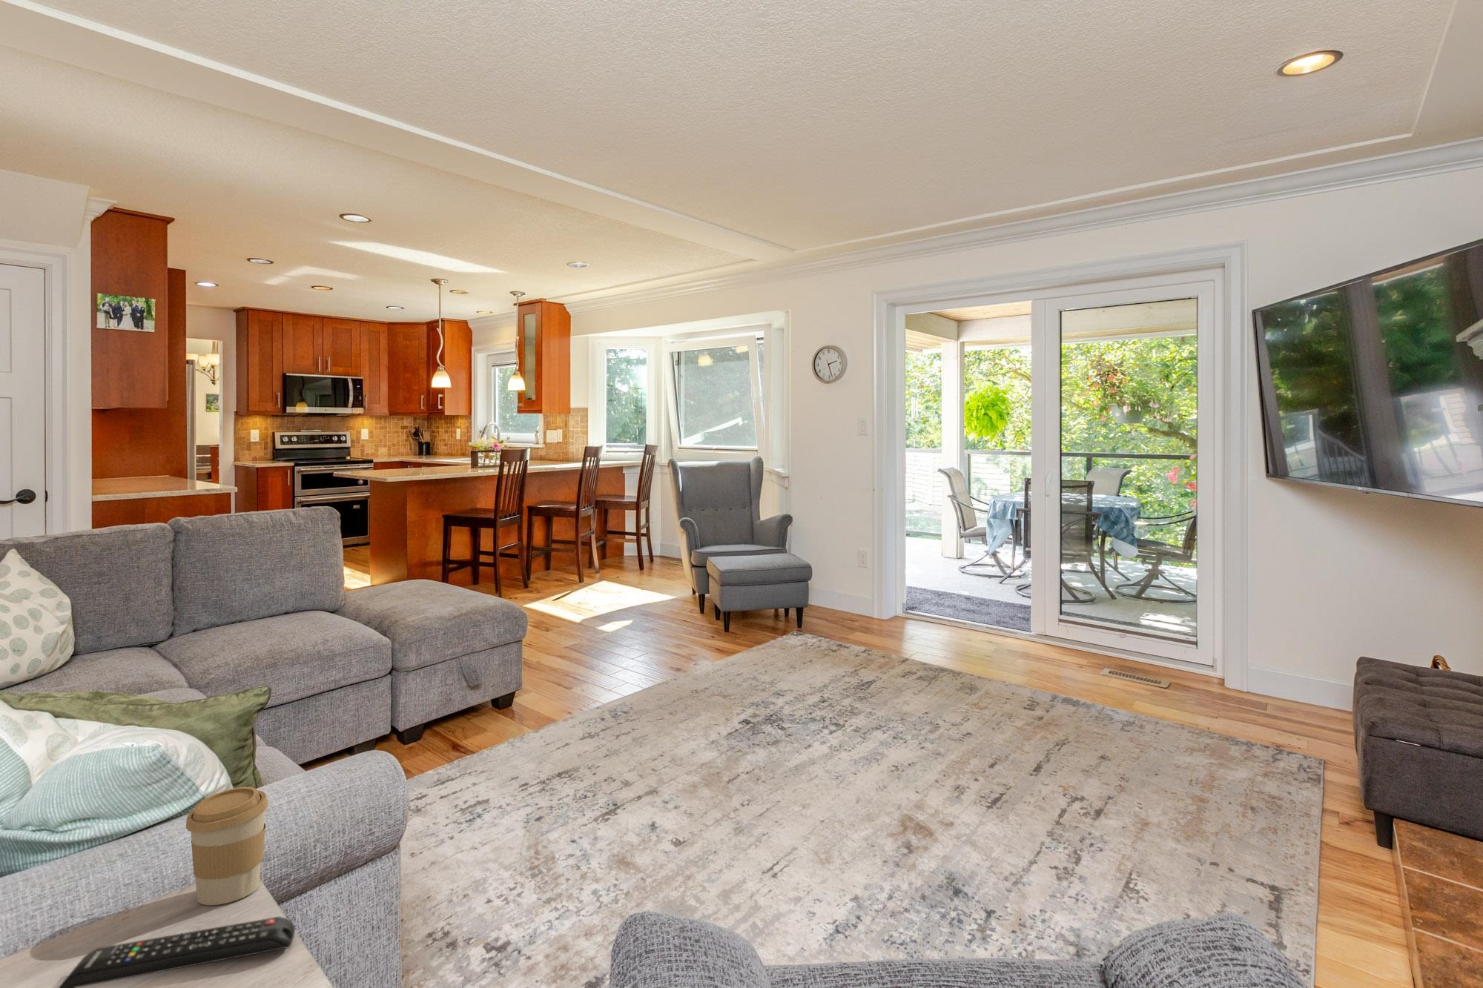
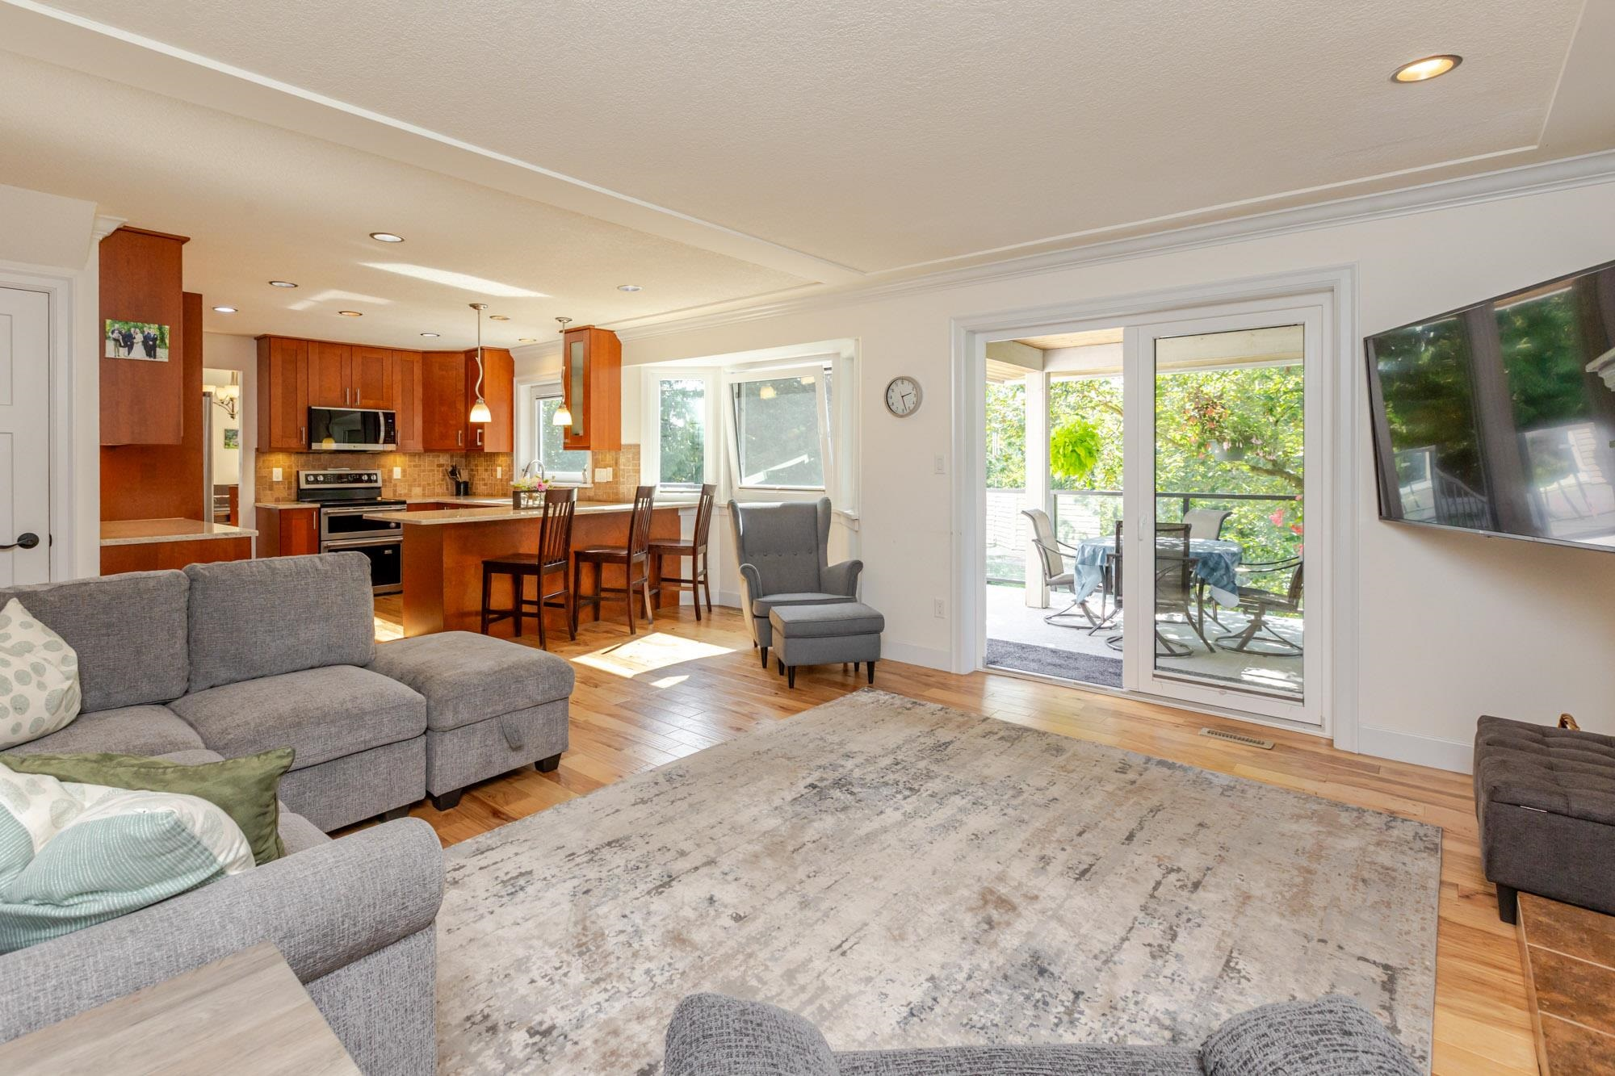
- coffee cup [185,786,269,905]
- remote control [57,916,295,988]
